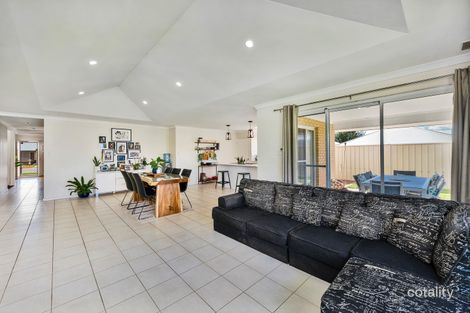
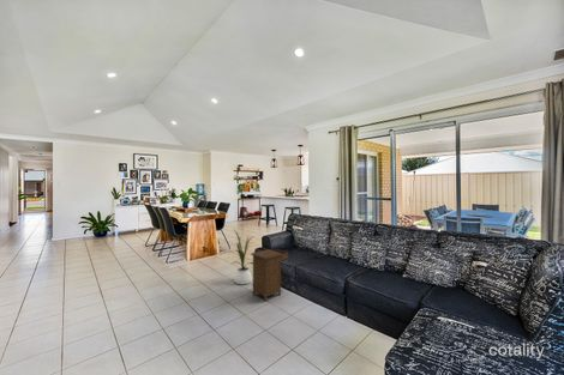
+ nightstand [250,248,289,302]
+ house plant [230,229,256,285]
